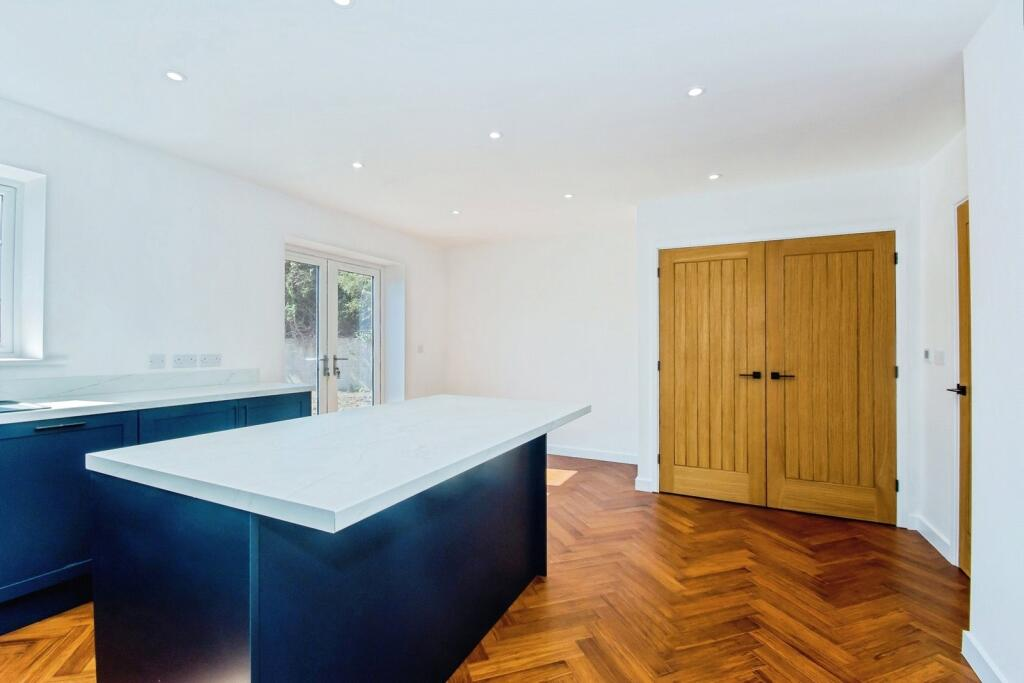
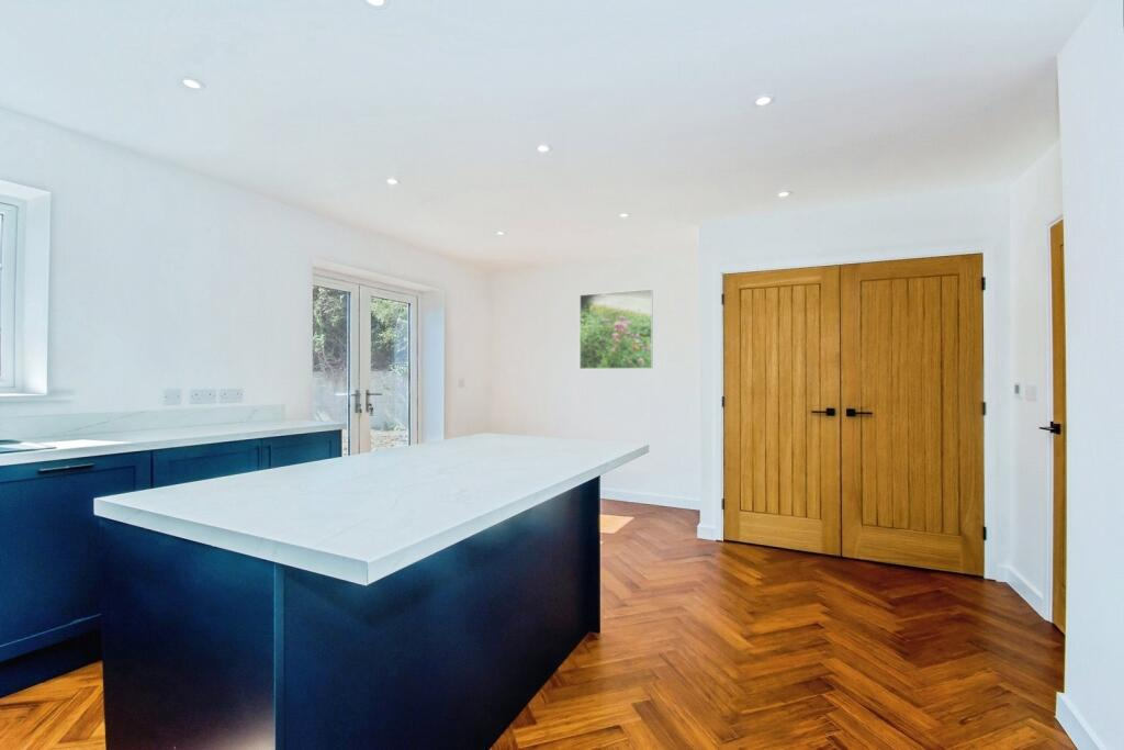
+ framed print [578,289,654,370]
